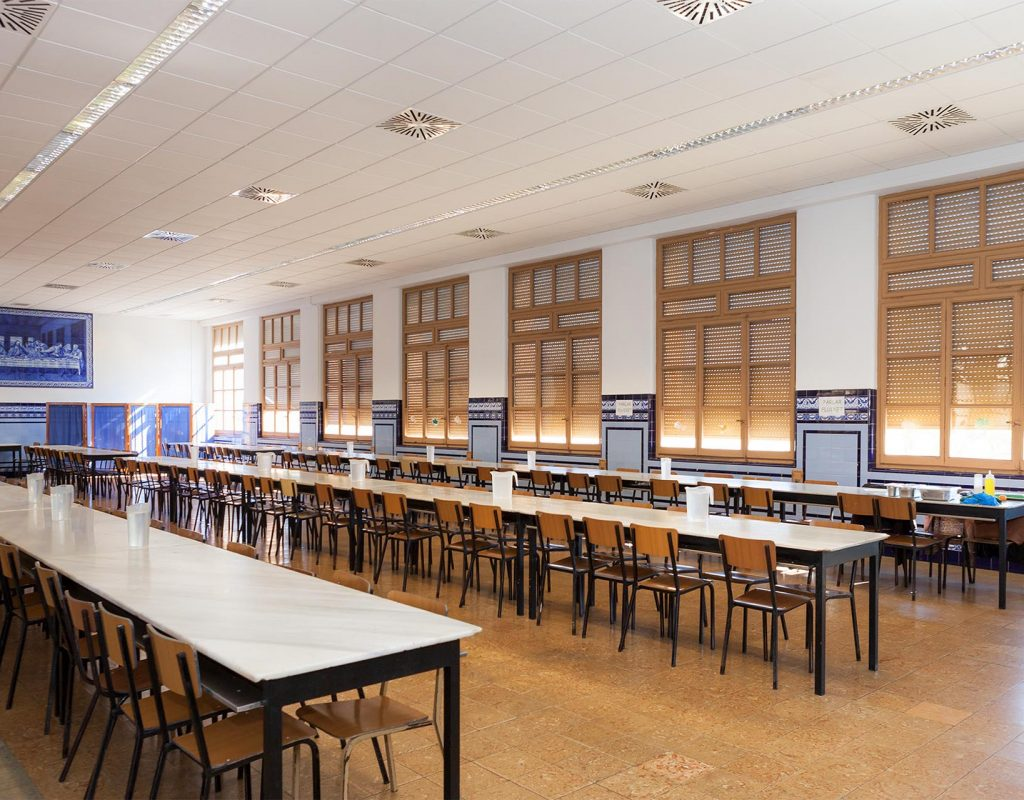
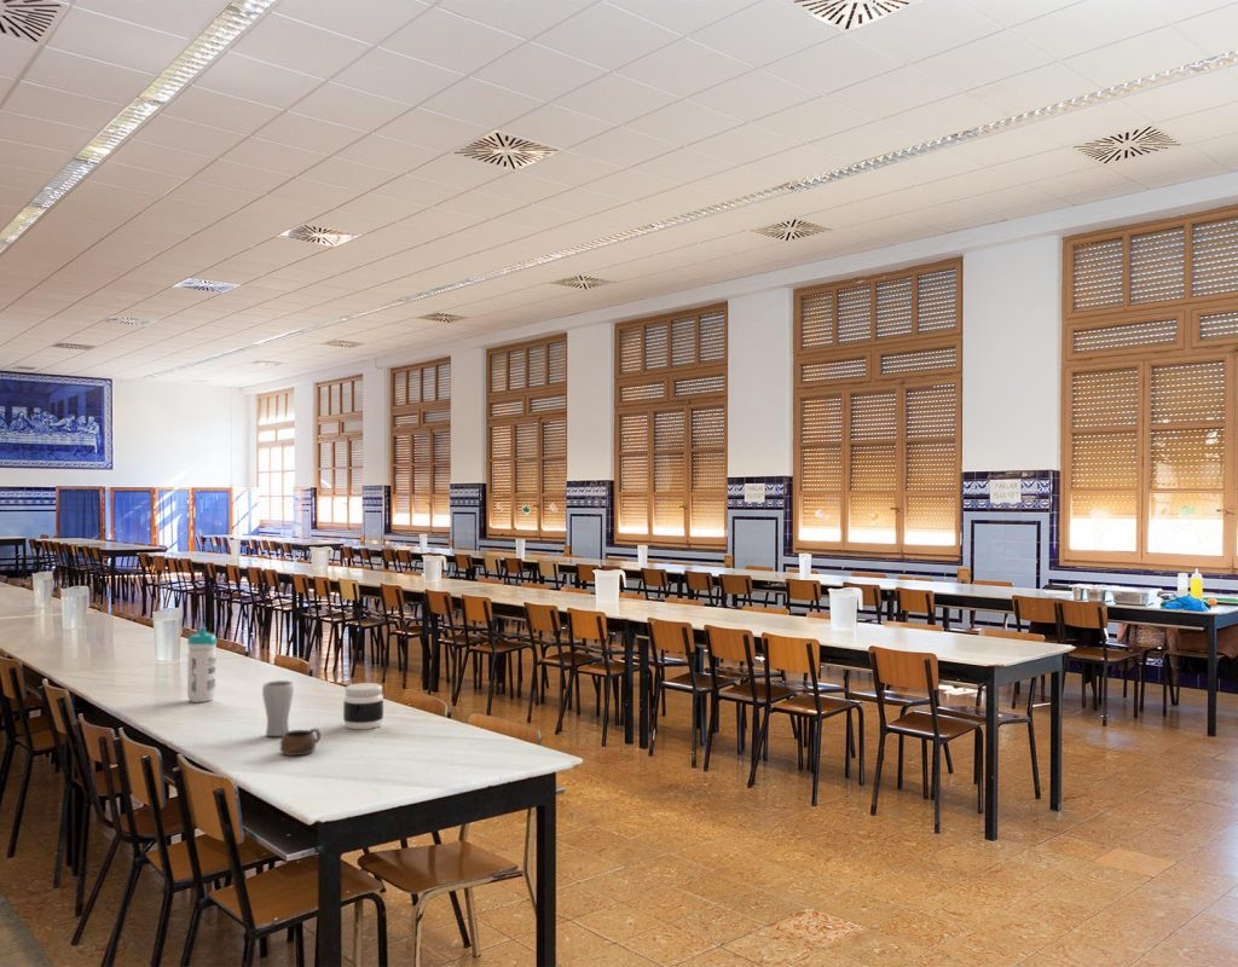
+ water bottle [186,626,218,703]
+ cup [279,728,322,757]
+ drinking glass [261,679,295,737]
+ jar [342,682,384,730]
